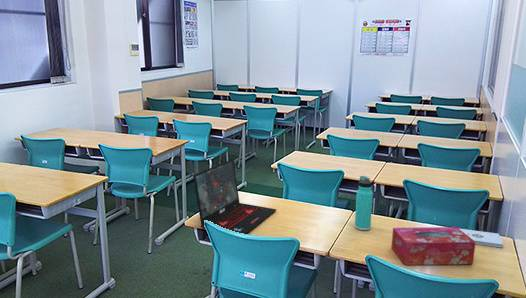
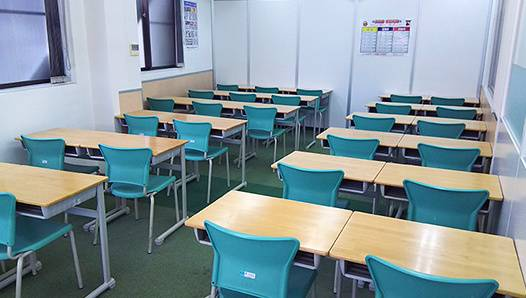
- laptop [192,158,277,235]
- notepad [459,228,504,248]
- thermos bottle [354,175,374,231]
- tissue box [390,226,476,266]
